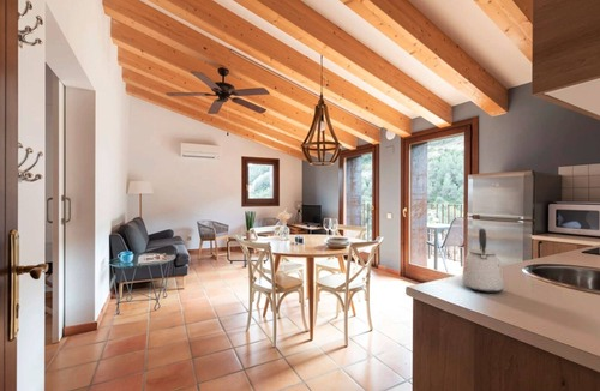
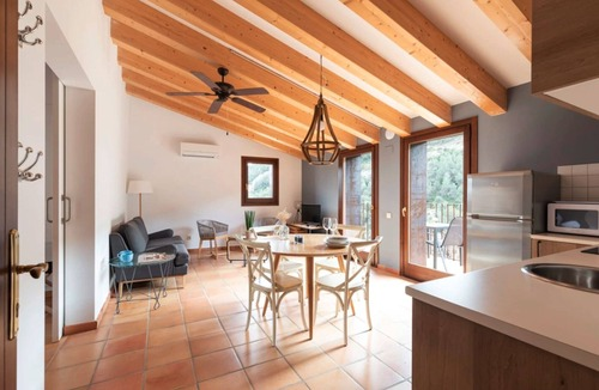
- kettle [461,228,505,294]
